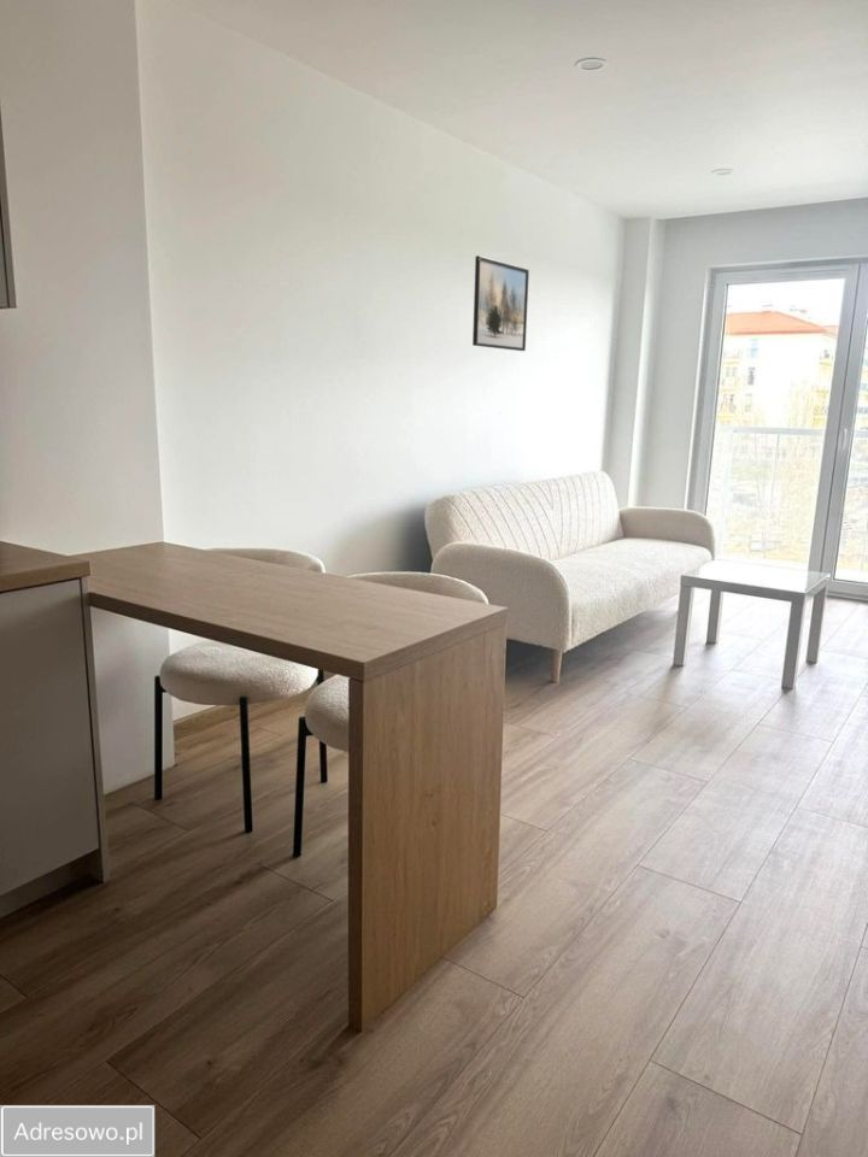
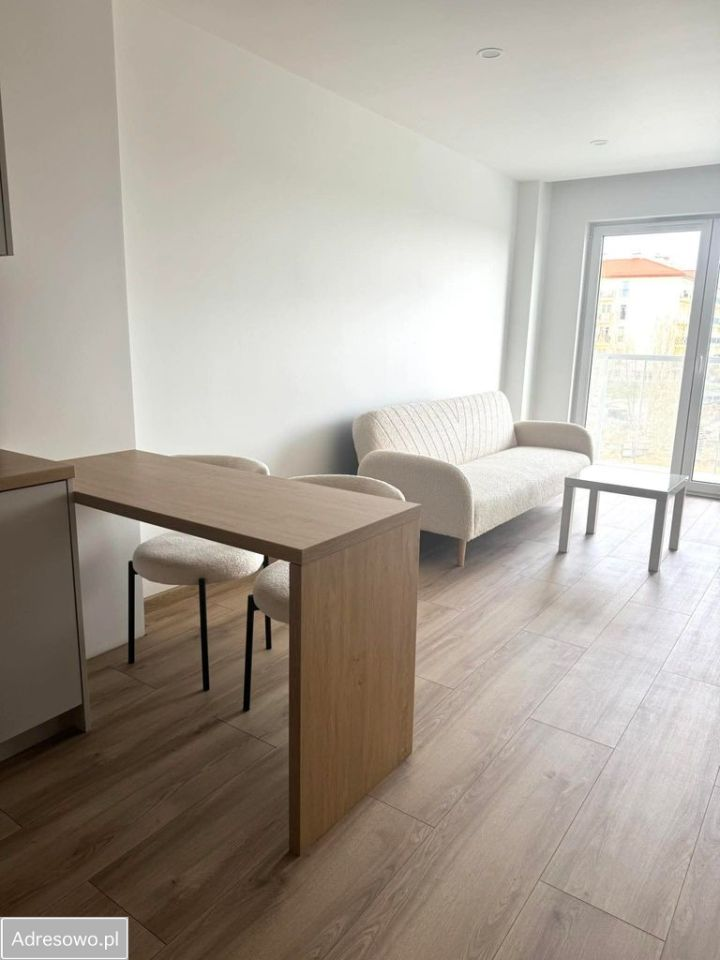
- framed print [471,254,530,352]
